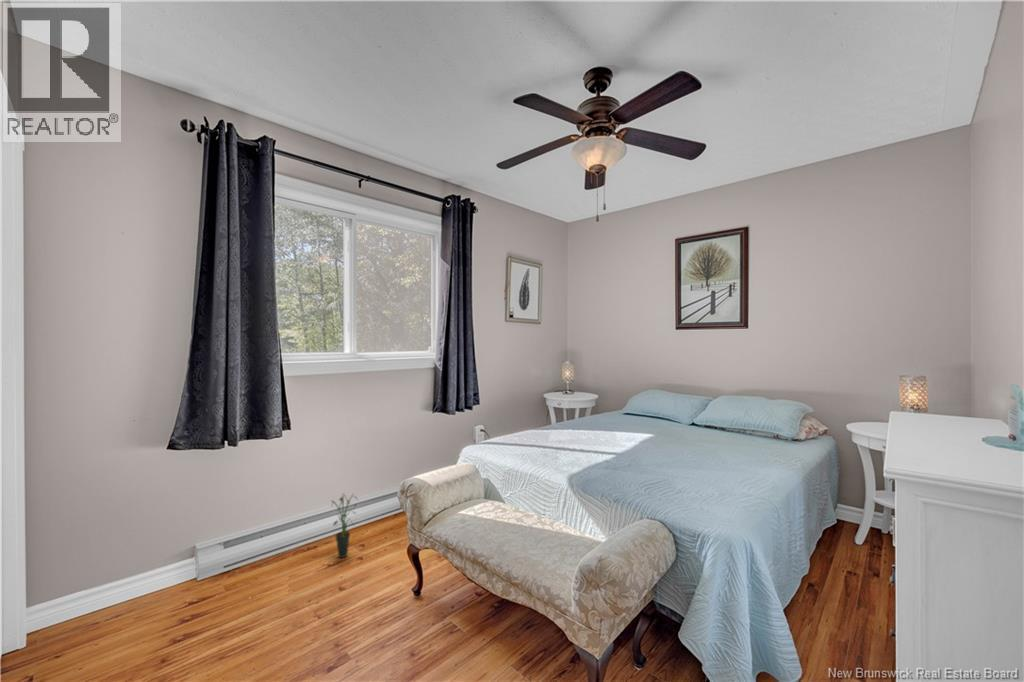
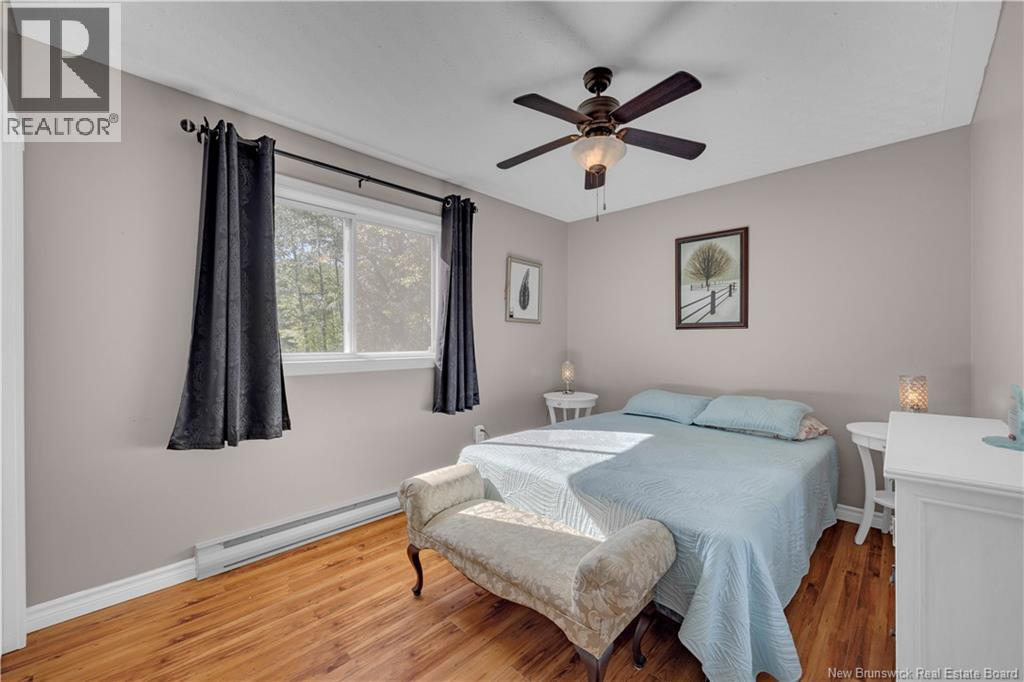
- potted plant [331,492,359,559]
